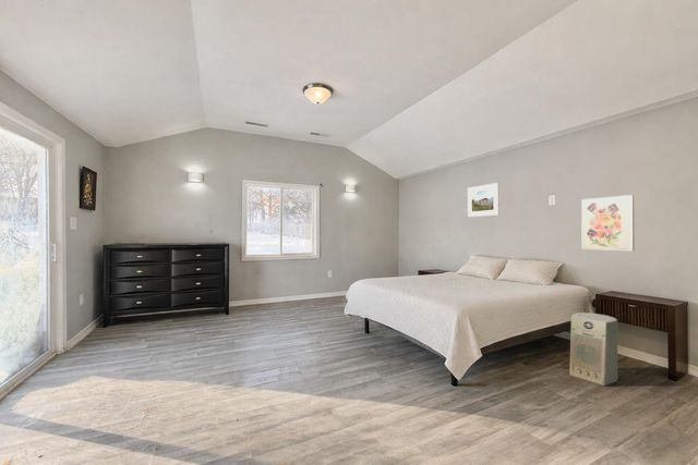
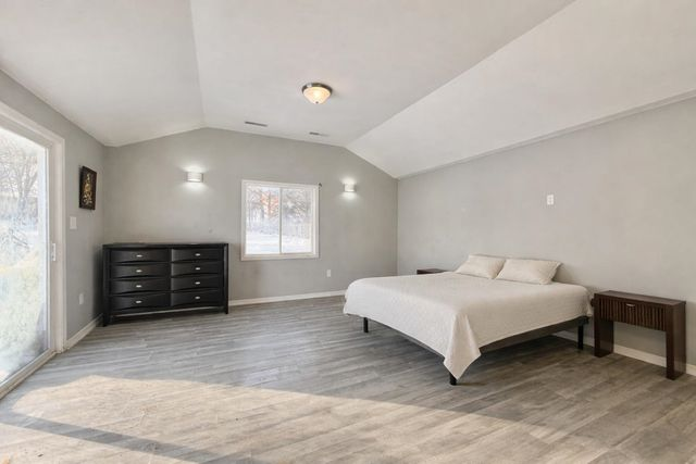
- wall art [580,194,636,252]
- fan [568,311,618,387]
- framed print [467,182,501,218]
